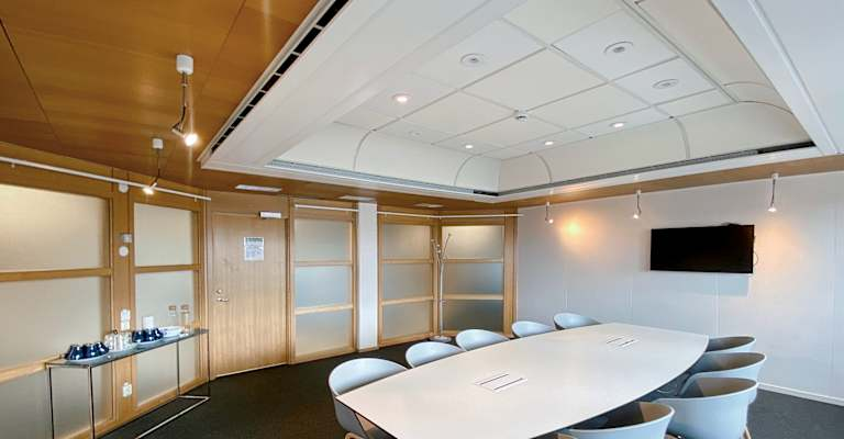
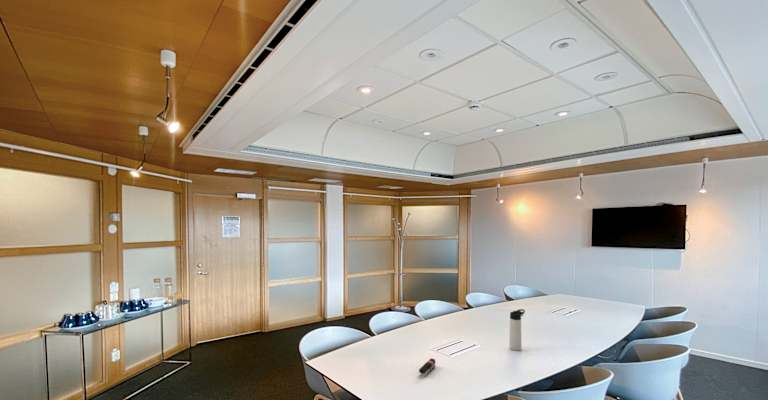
+ thermos bottle [508,308,526,352]
+ stapler [418,357,437,378]
